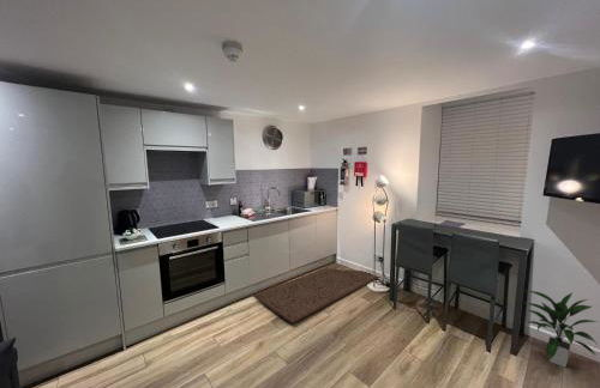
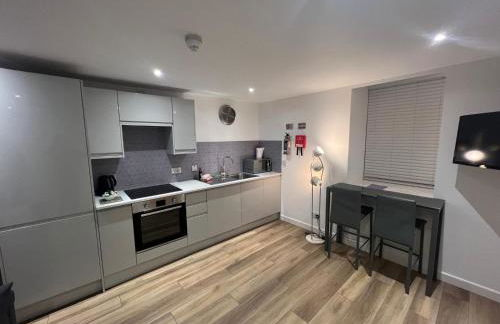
- indoor plant [524,289,599,369]
- rug [252,265,380,325]
